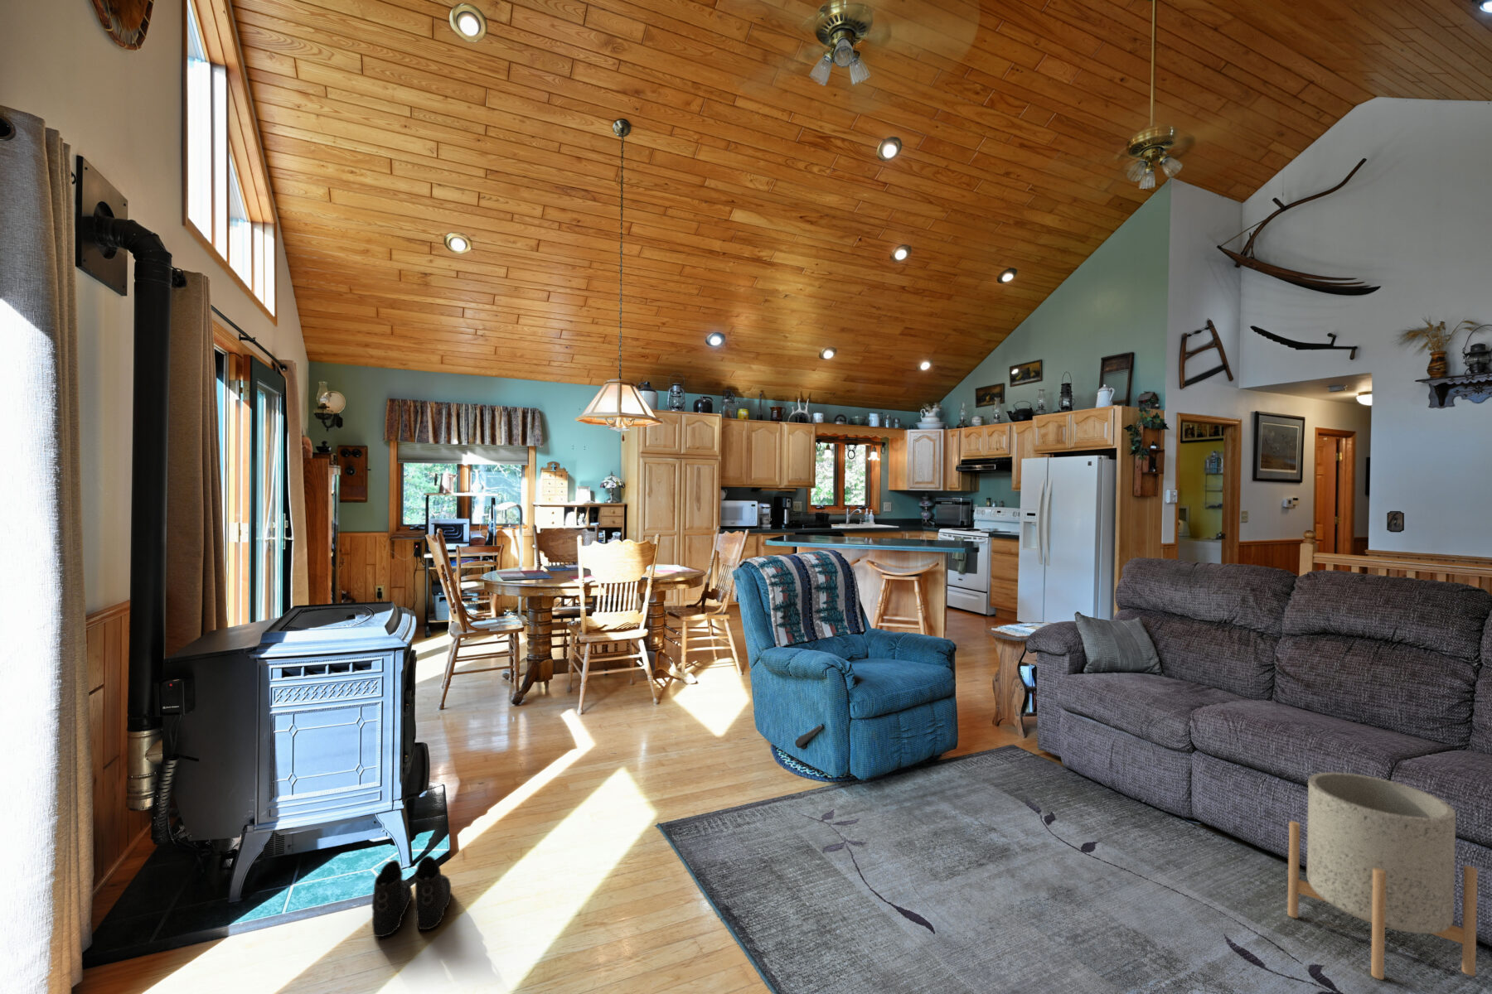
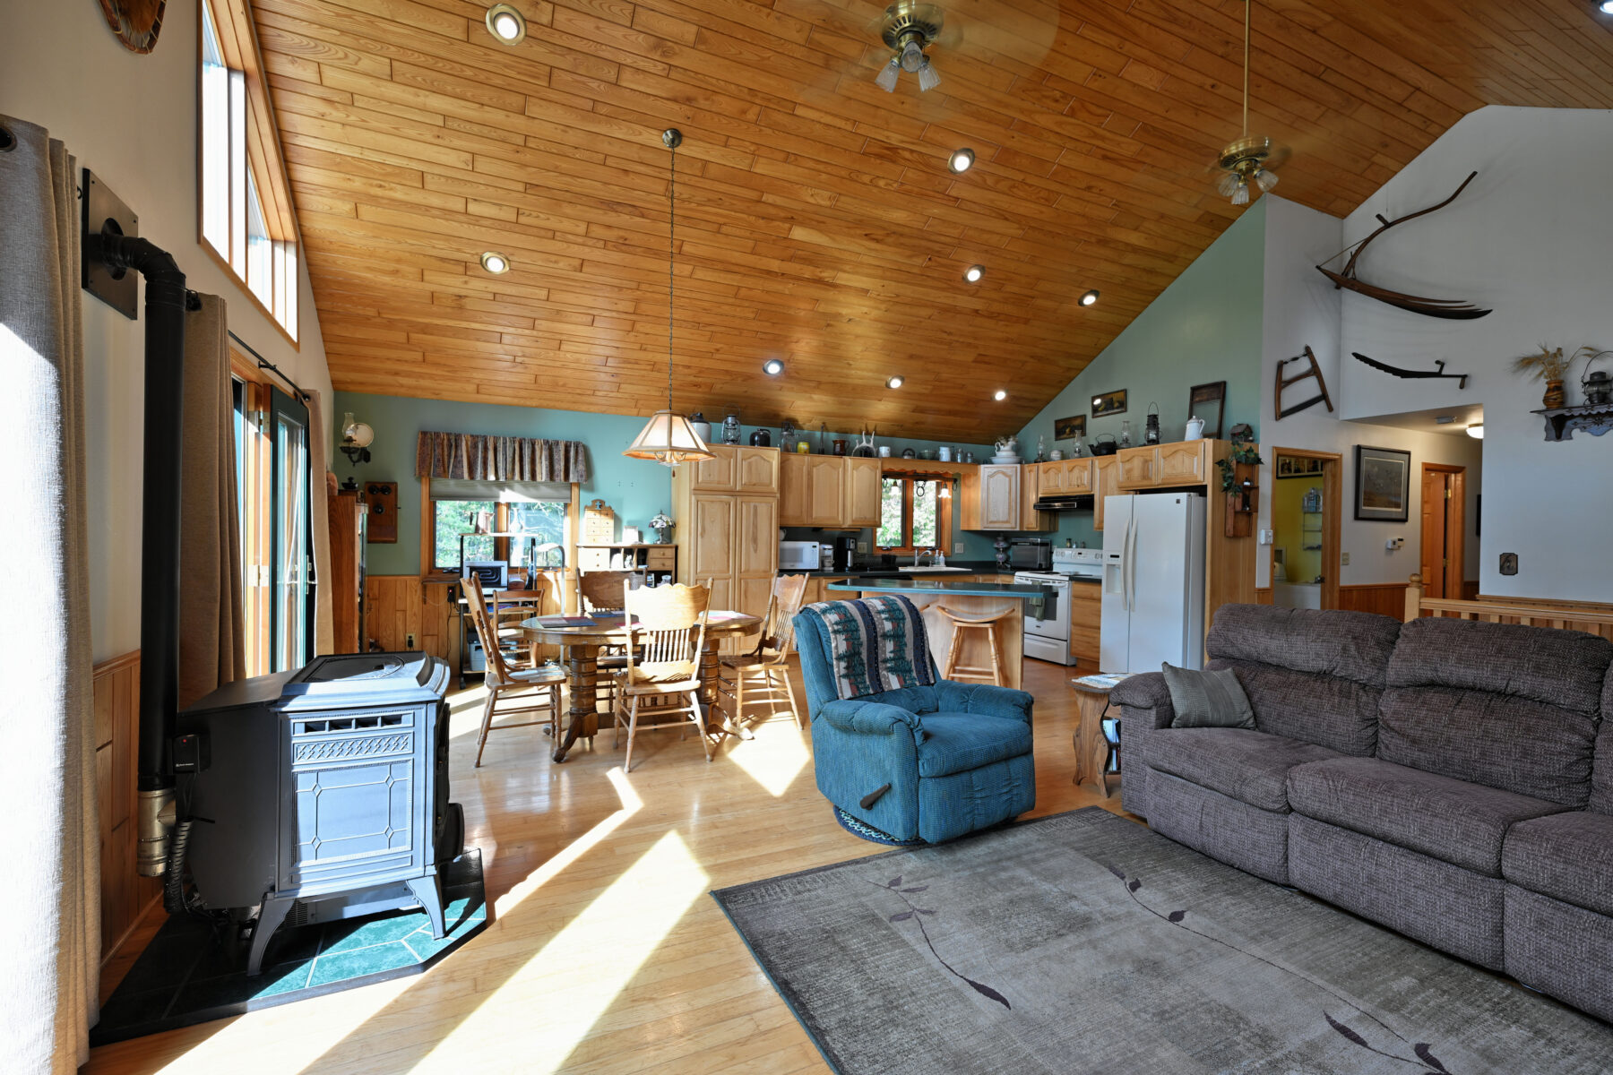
- boots [372,855,452,937]
- planter [1288,771,1479,981]
